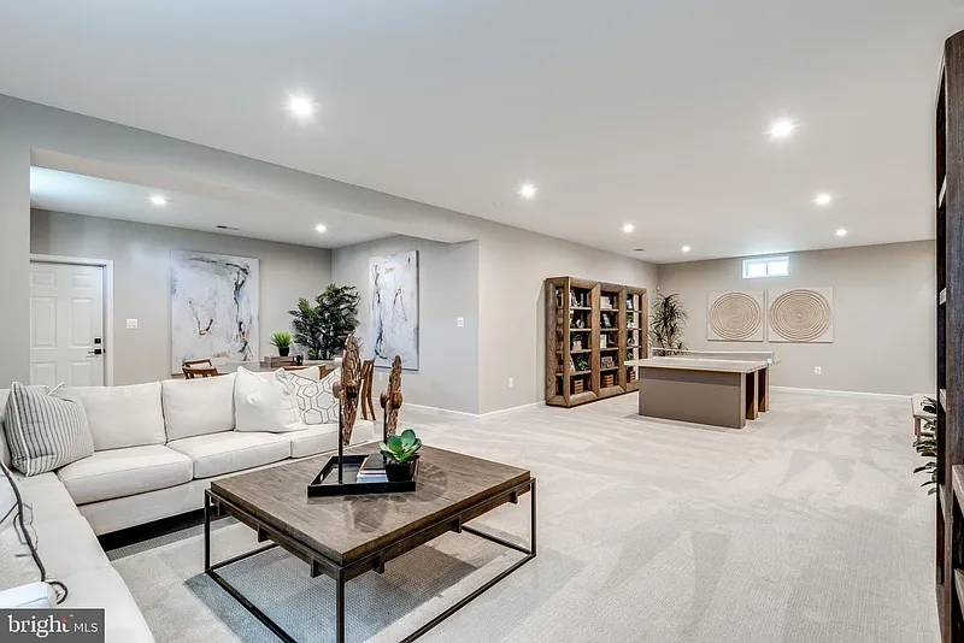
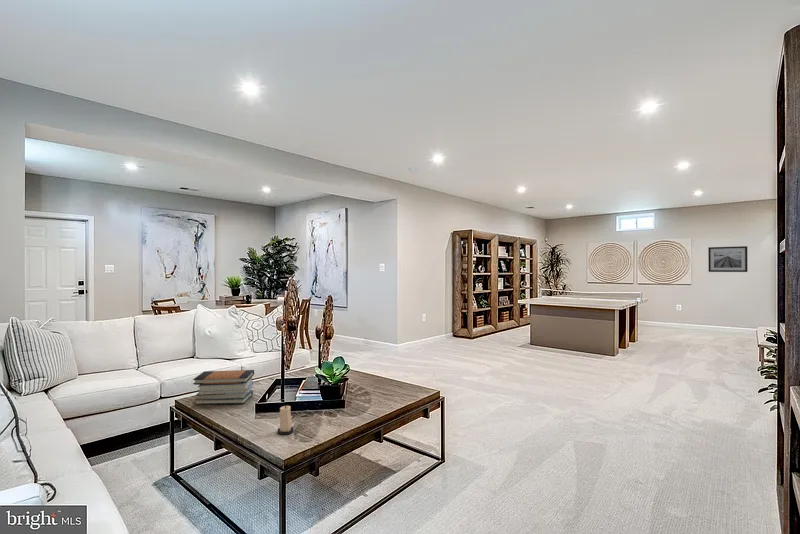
+ book stack [192,369,255,405]
+ wall art [707,245,749,273]
+ candle [276,404,294,436]
